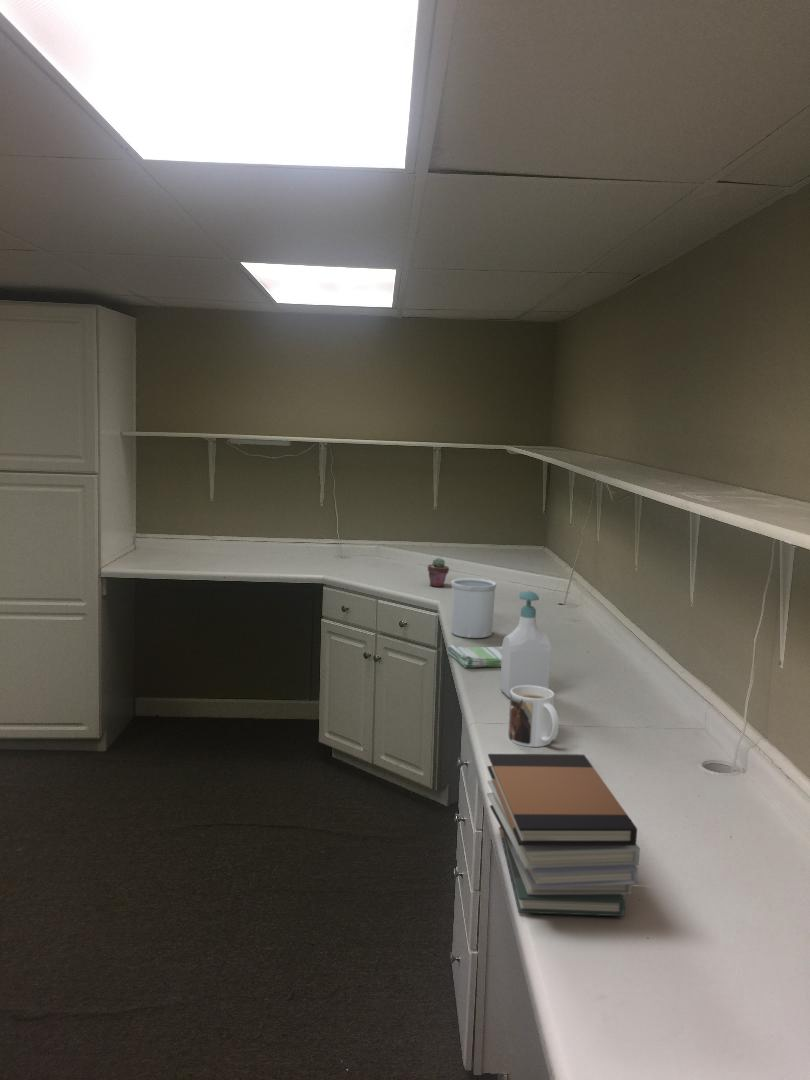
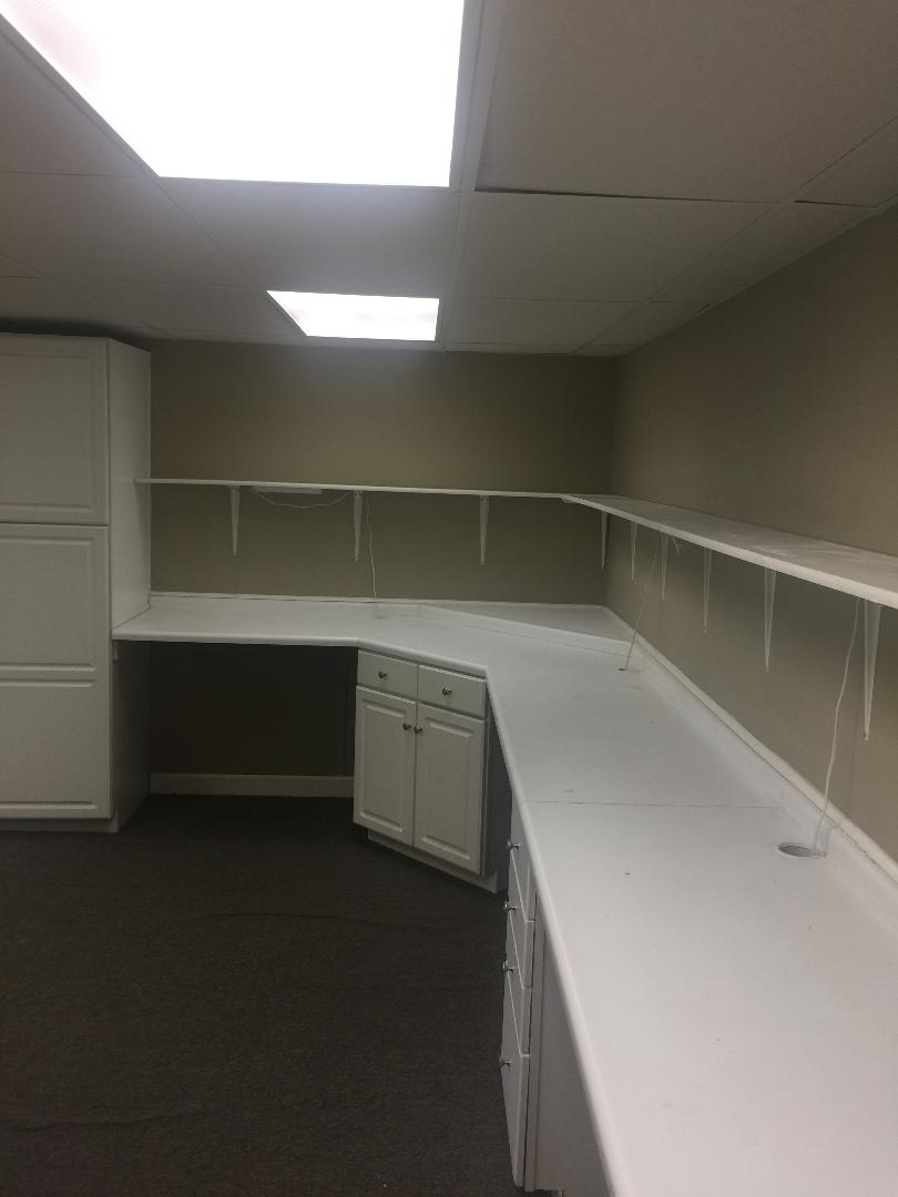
- mug [507,685,560,748]
- potted succulent [427,557,450,588]
- utensil holder [450,577,497,639]
- soap bottle [499,590,552,699]
- book stack [486,753,641,917]
- dish towel [446,644,502,669]
